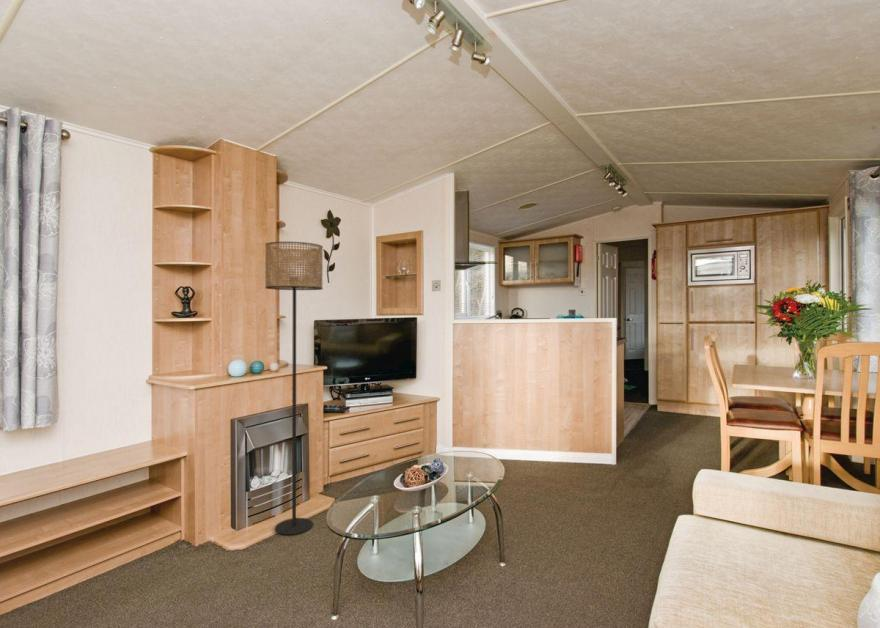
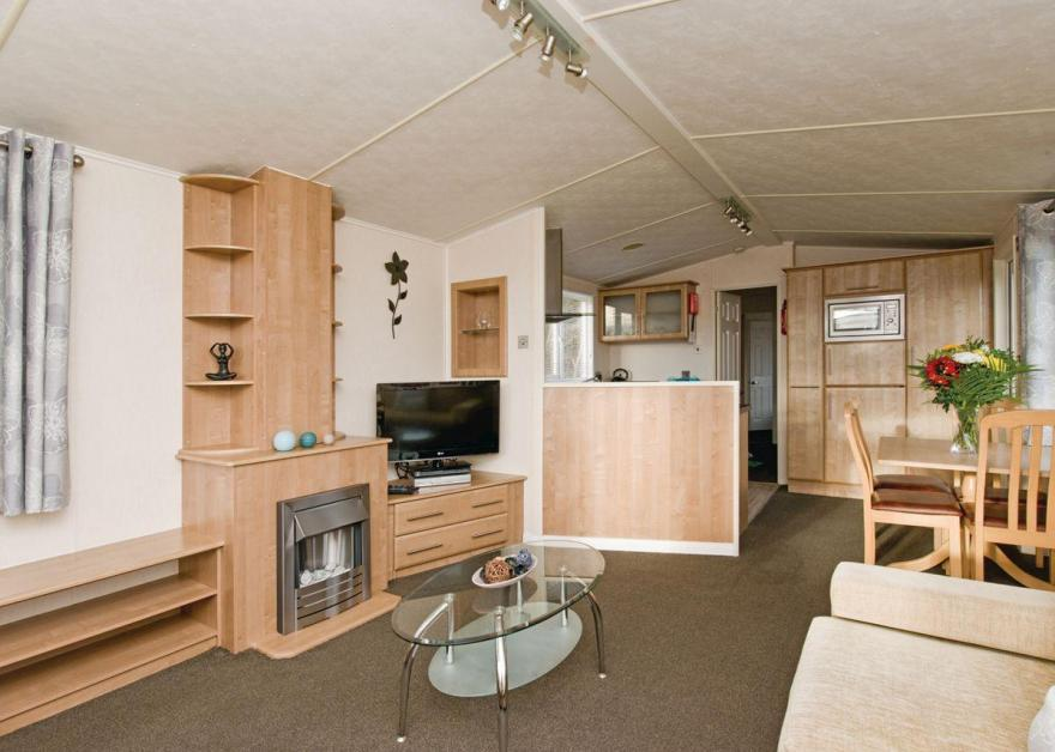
- floor lamp [264,241,324,536]
